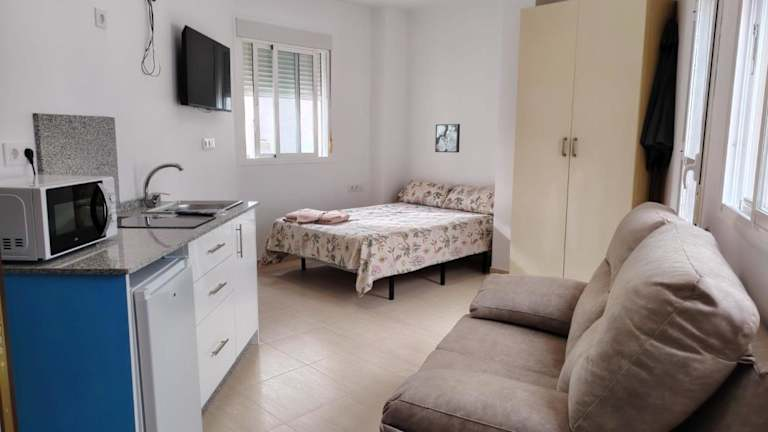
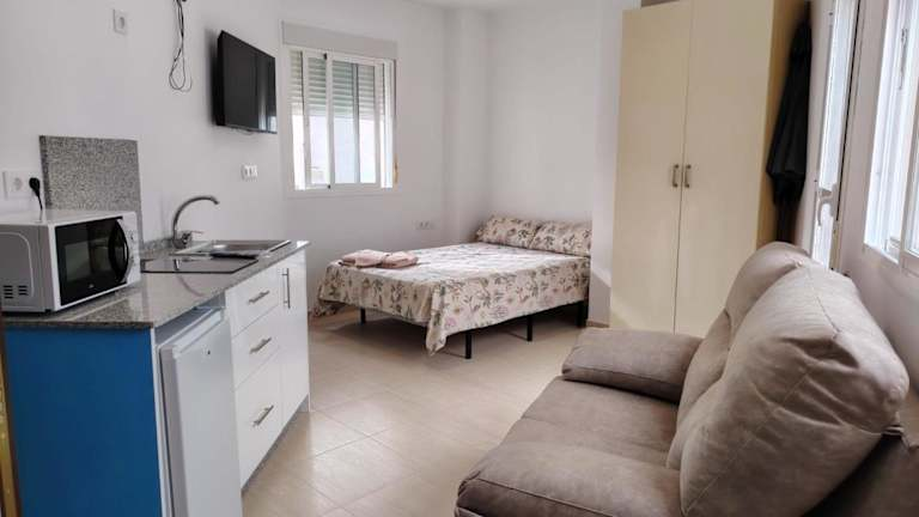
- wall art [434,123,461,153]
